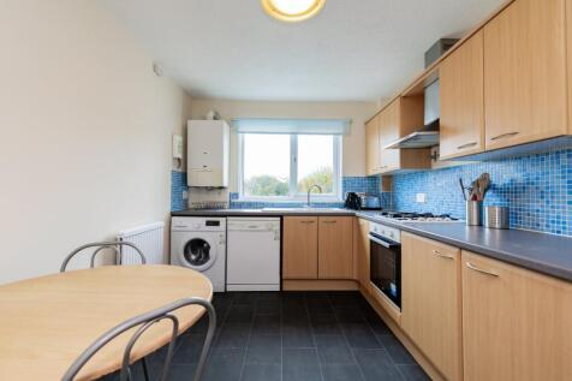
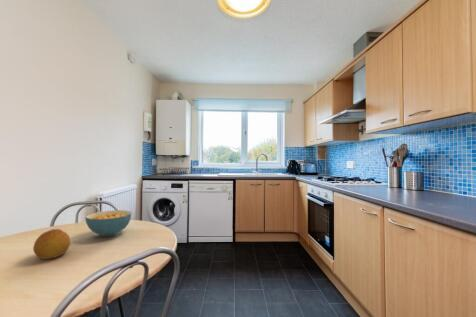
+ fruit [32,228,72,260]
+ cereal bowl [84,209,133,237]
